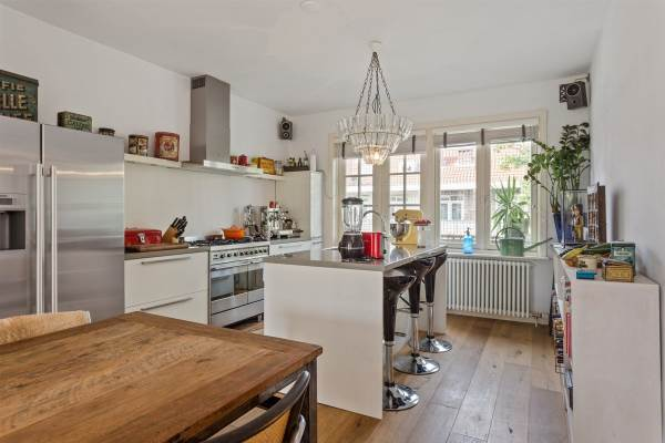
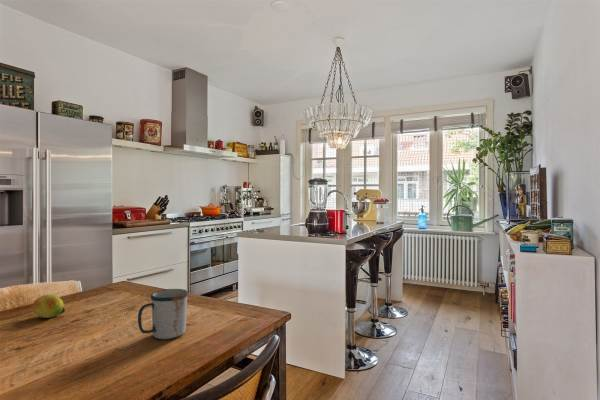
+ fruit [32,294,66,319]
+ mug [137,288,189,340]
